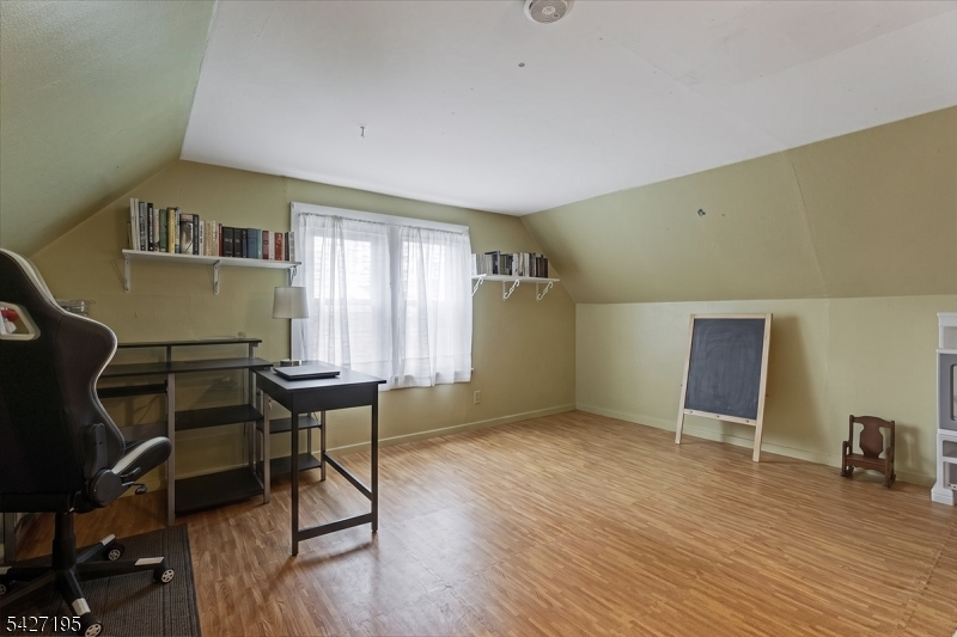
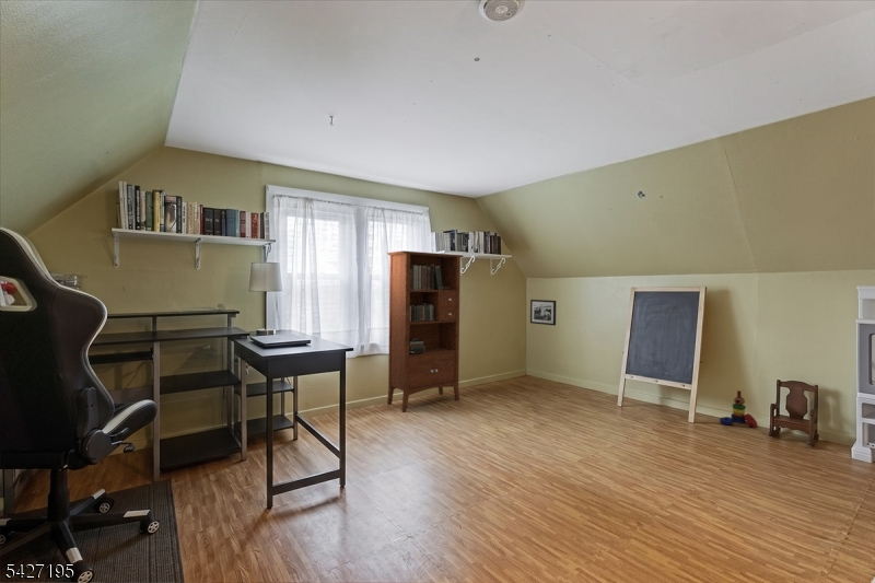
+ stacking toy [719,389,759,429]
+ picture frame [529,299,557,327]
+ bookcase [386,249,465,413]
